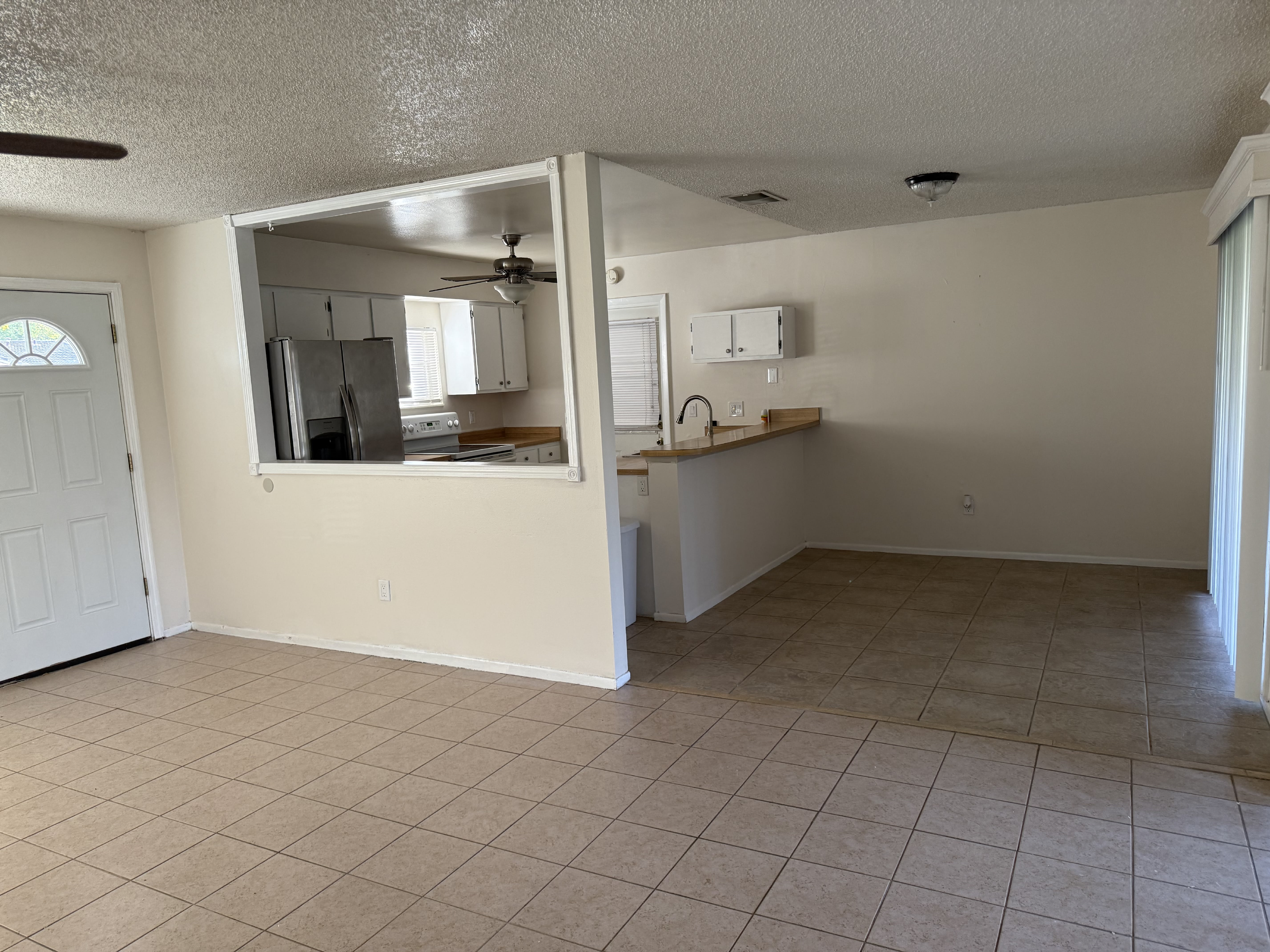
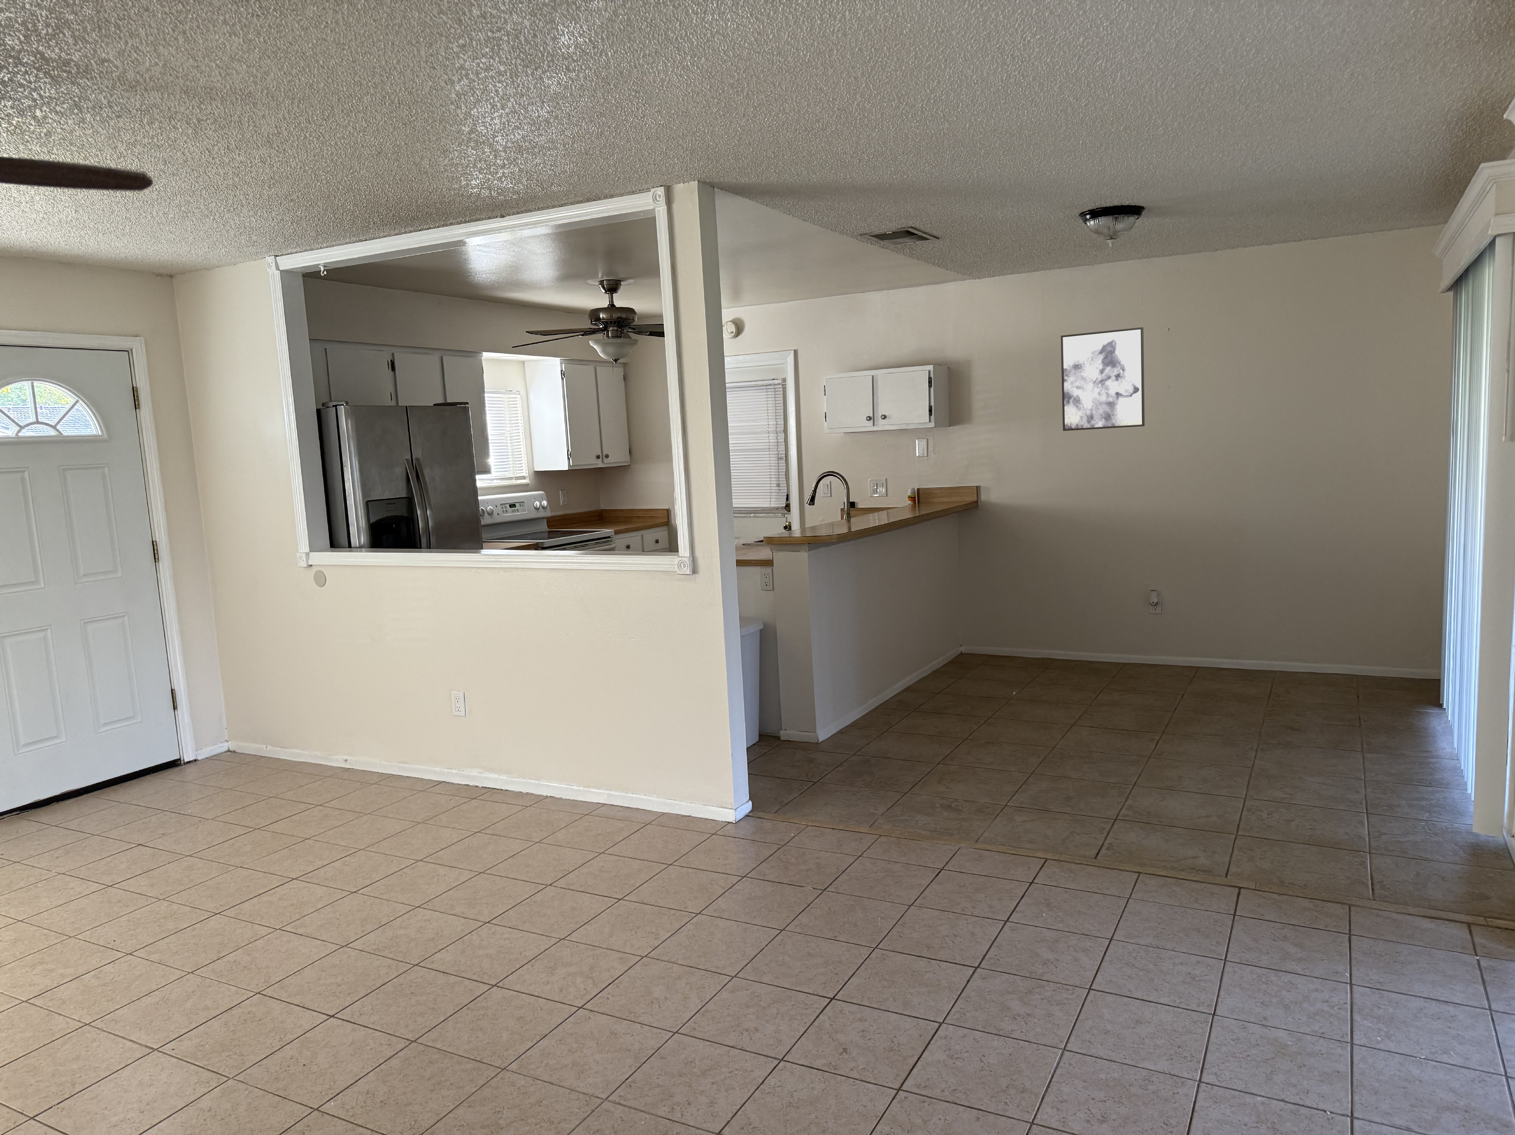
+ wall art [1060,327,1145,432]
